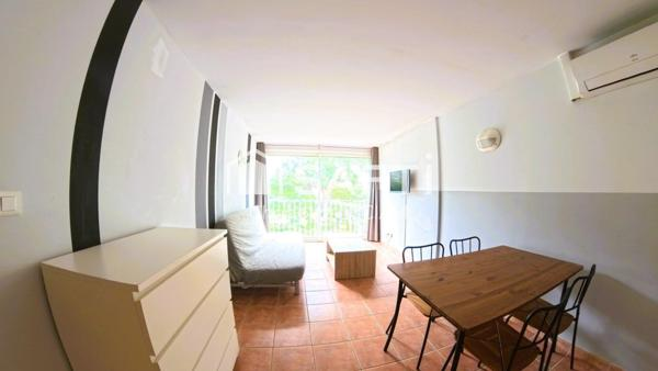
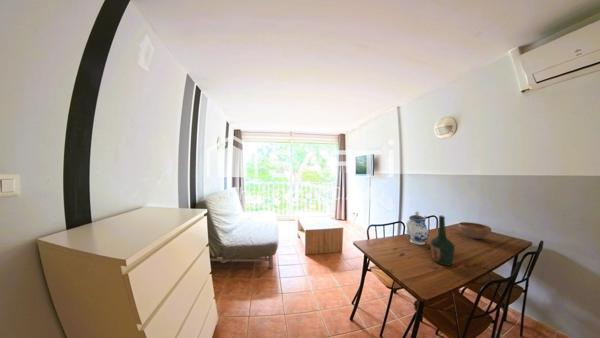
+ teapot [406,210,430,246]
+ bowl [458,221,492,240]
+ bottle [430,214,456,267]
